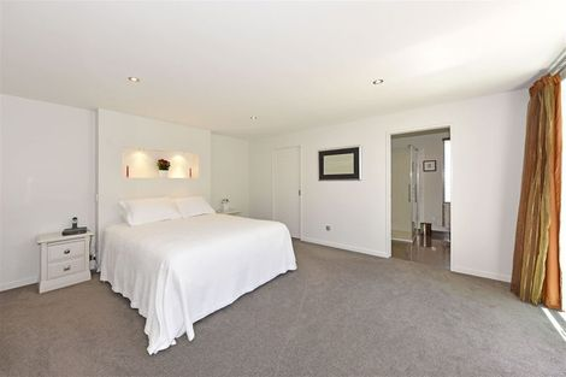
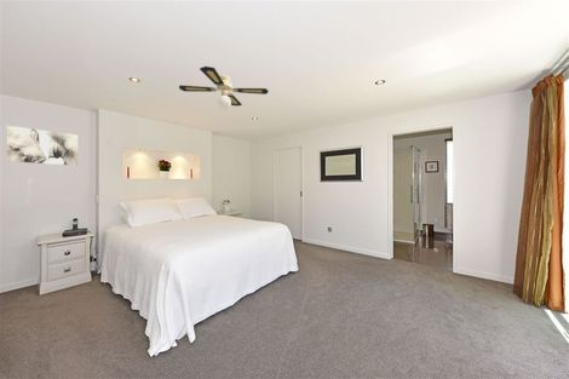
+ ceiling fan [178,65,270,110]
+ wall art [6,125,79,167]
